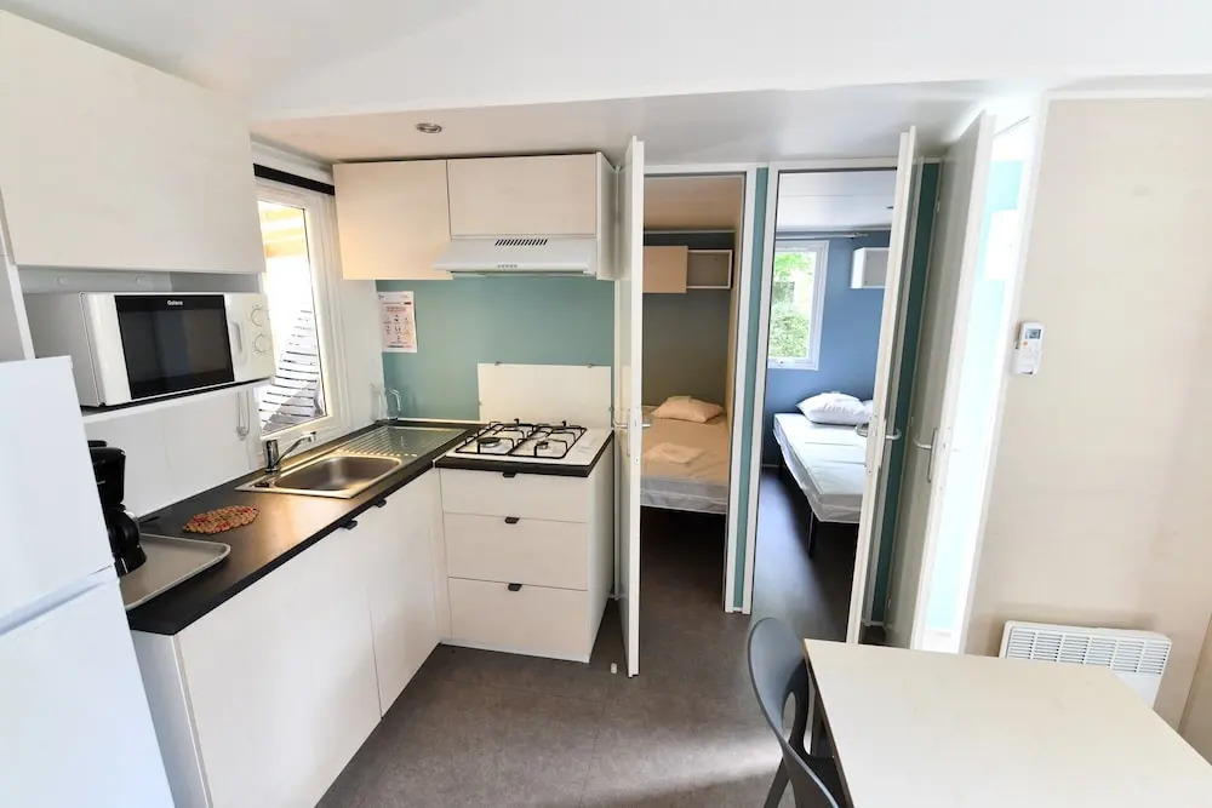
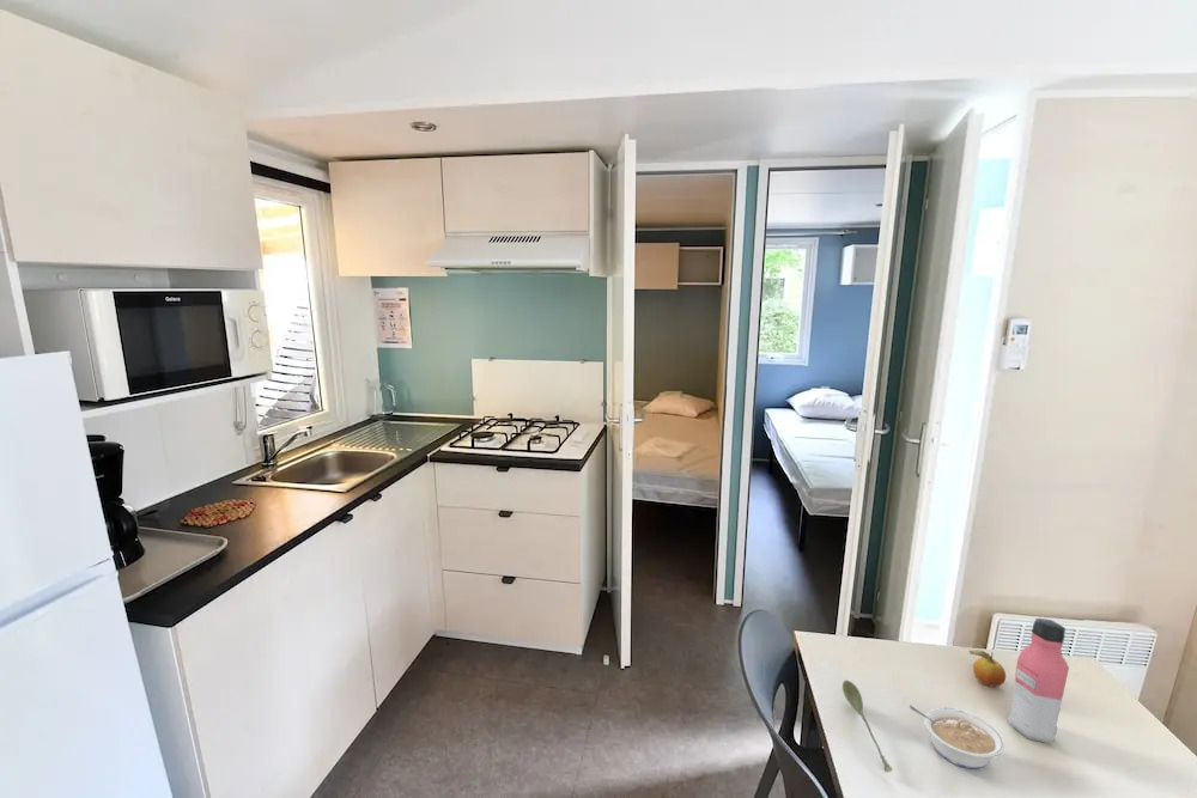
+ water bottle [1007,617,1070,744]
+ fruit [968,648,1007,688]
+ legume [909,703,1005,770]
+ soupspoon [841,680,894,773]
